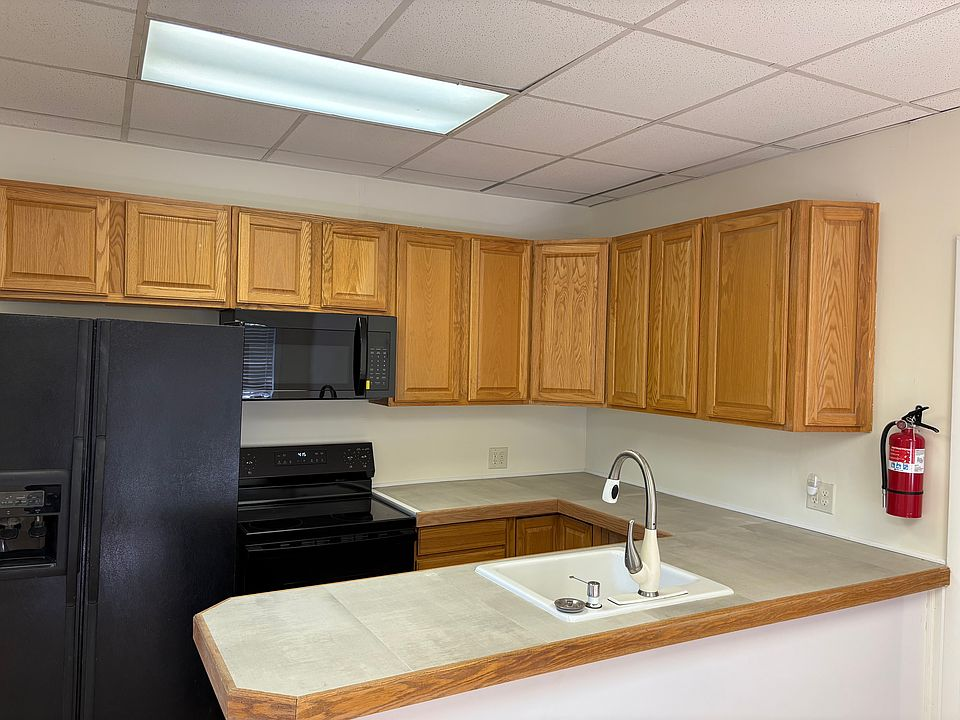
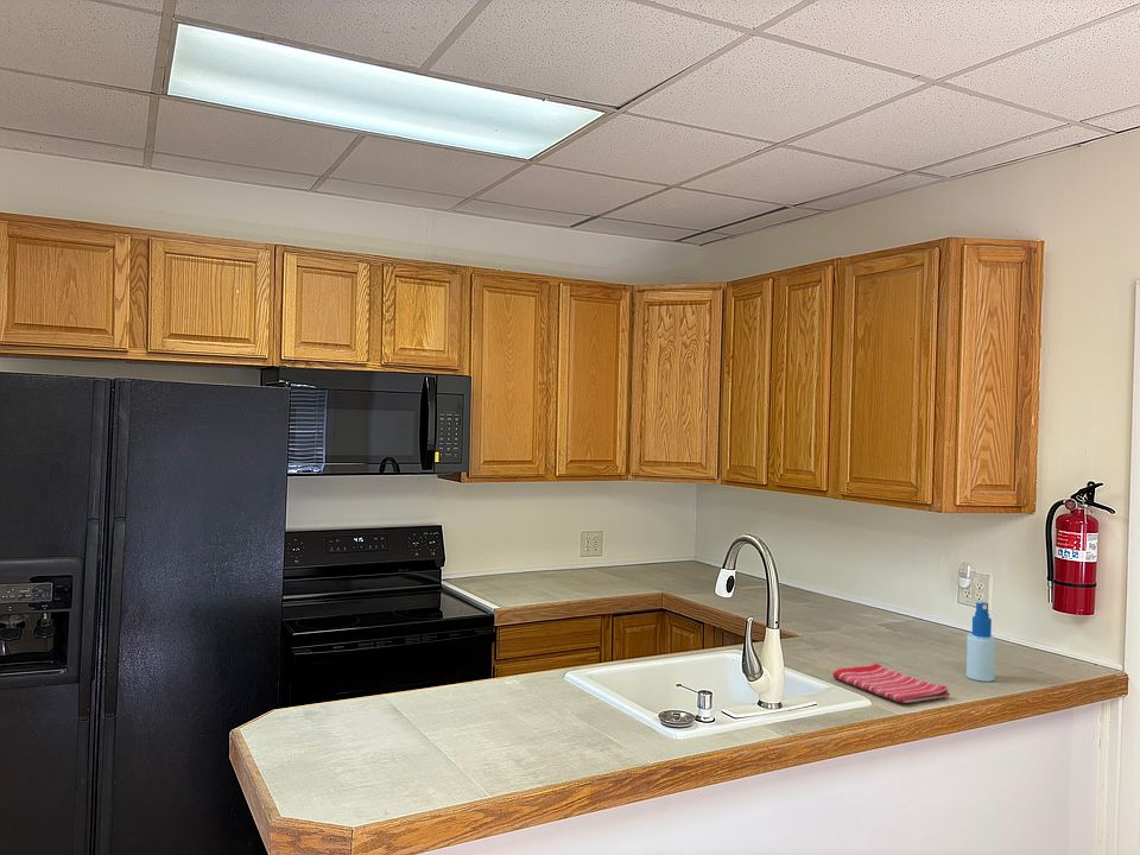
+ dish towel [831,663,951,704]
+ spray bottle [965,601,996,683]
